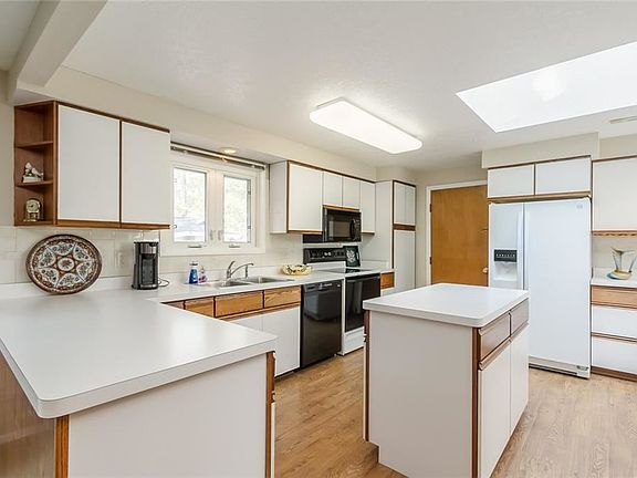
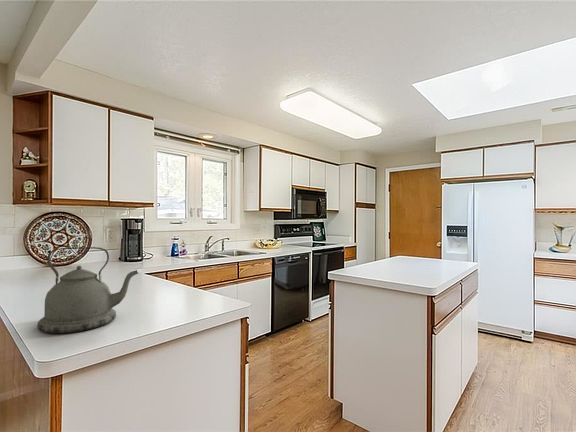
+ kettle [36,246,139,334]
